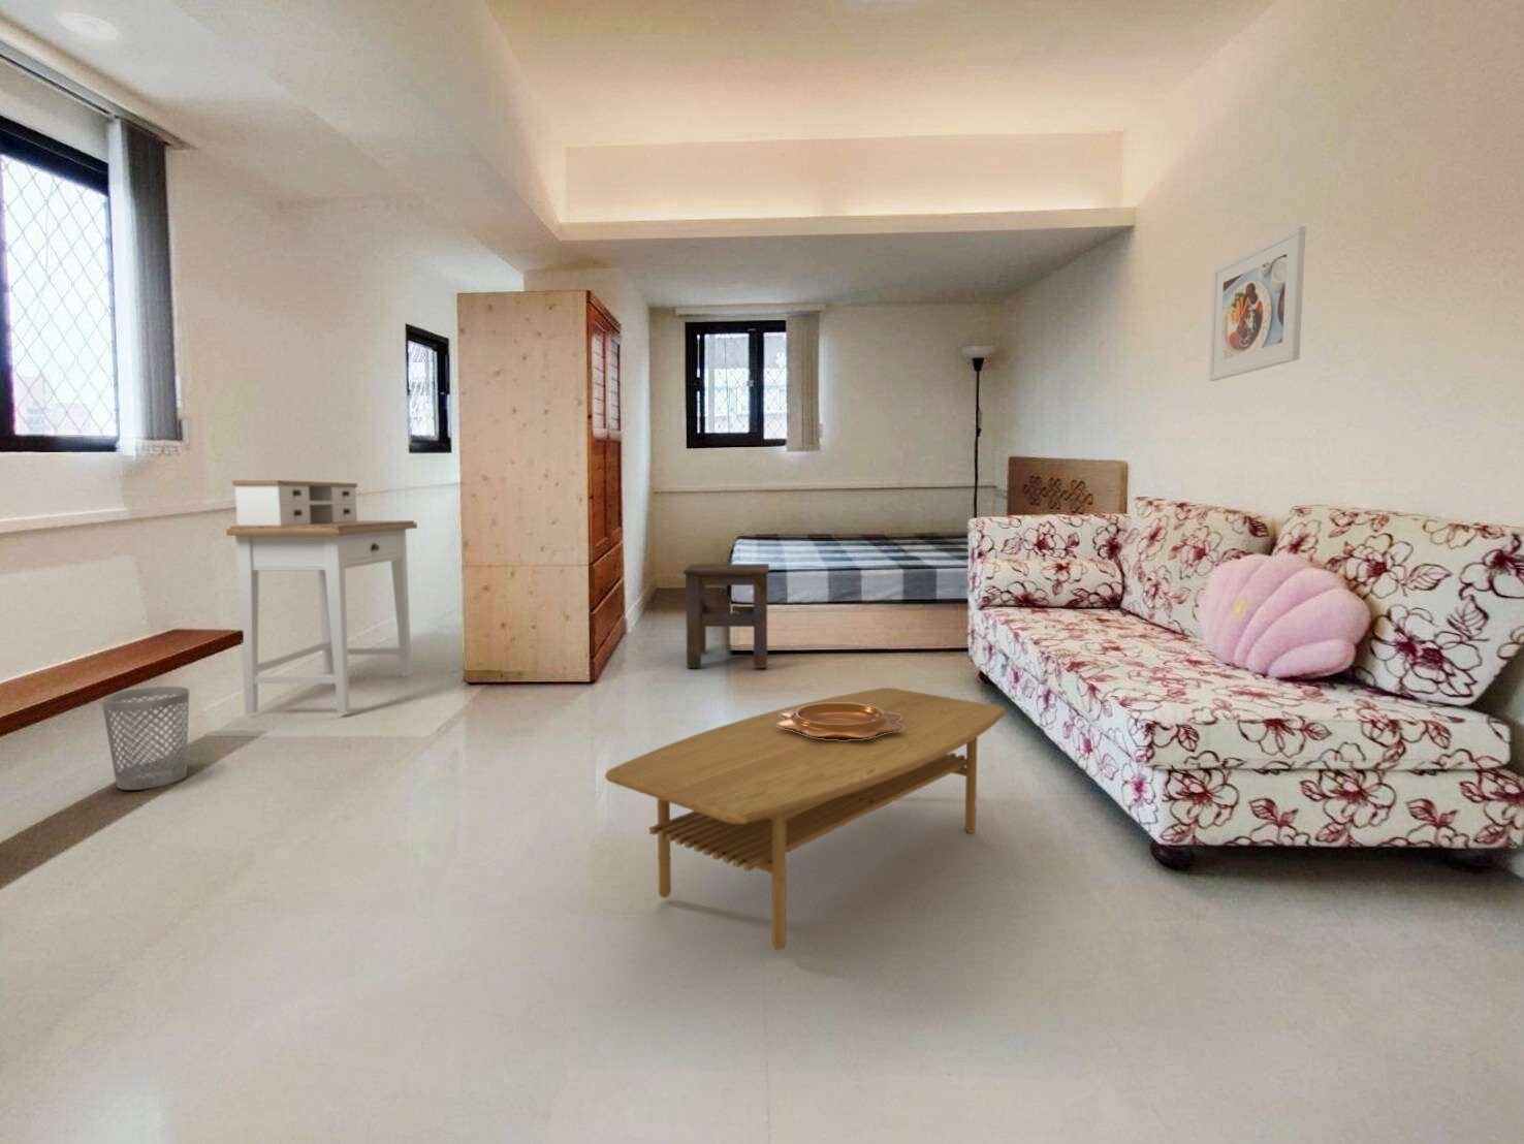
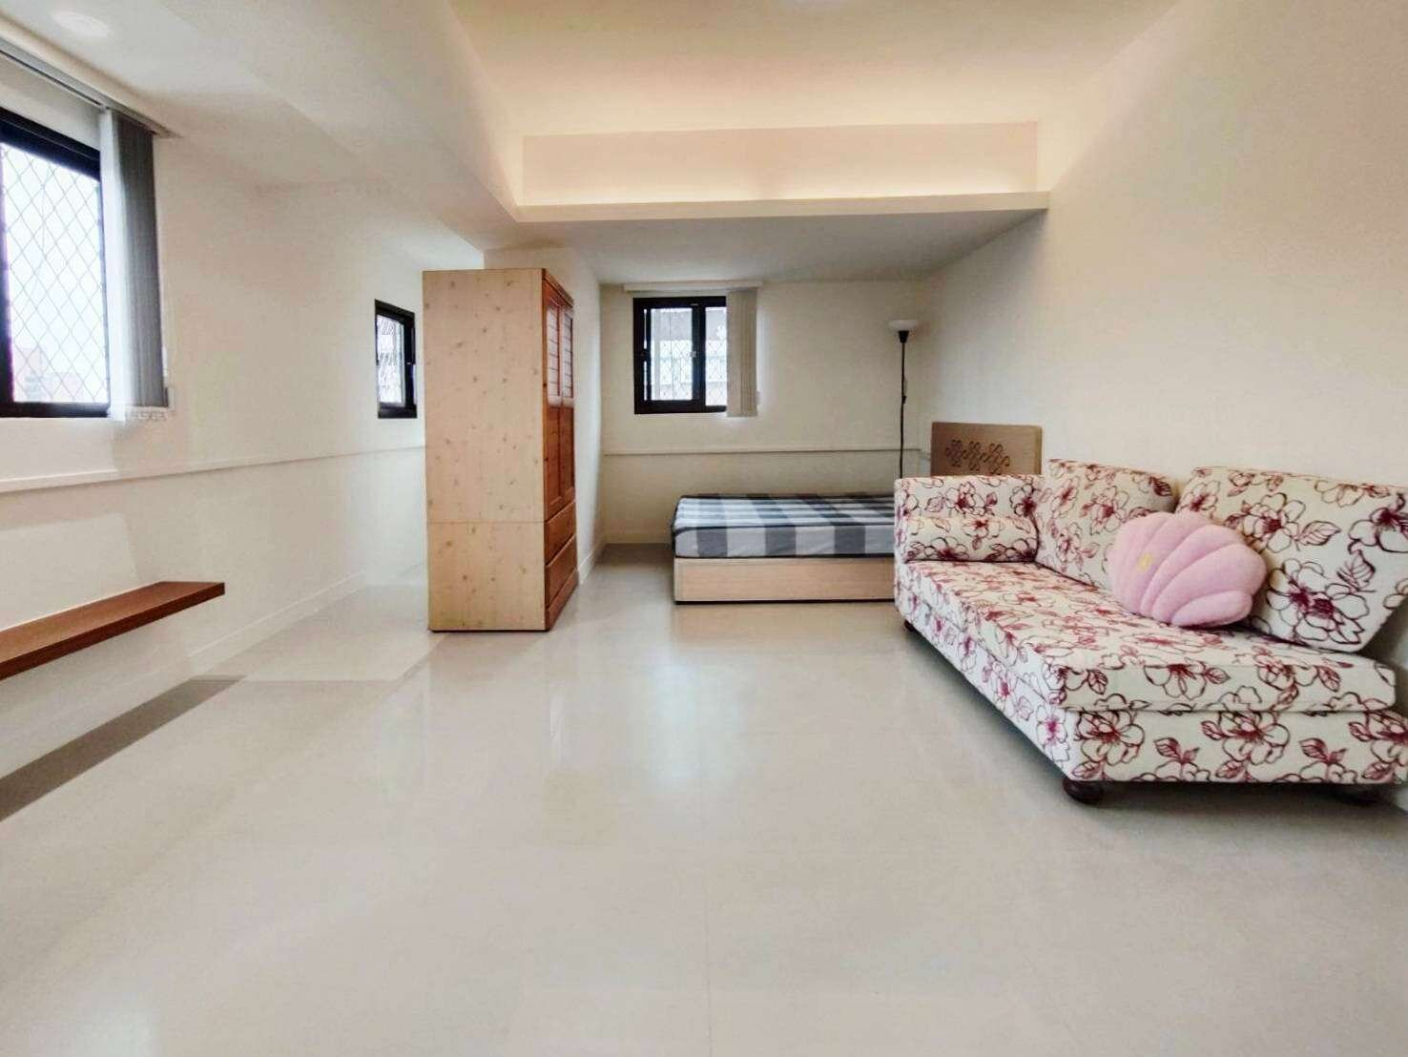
- coffee table [605,686,1007,951]
- wastebasket [100,686,190,791]
- desk [225,479,418,715]
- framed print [1208,225,1308,382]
- decorative bowl [776,703,905,740]
- side table [683,562,770,669]
